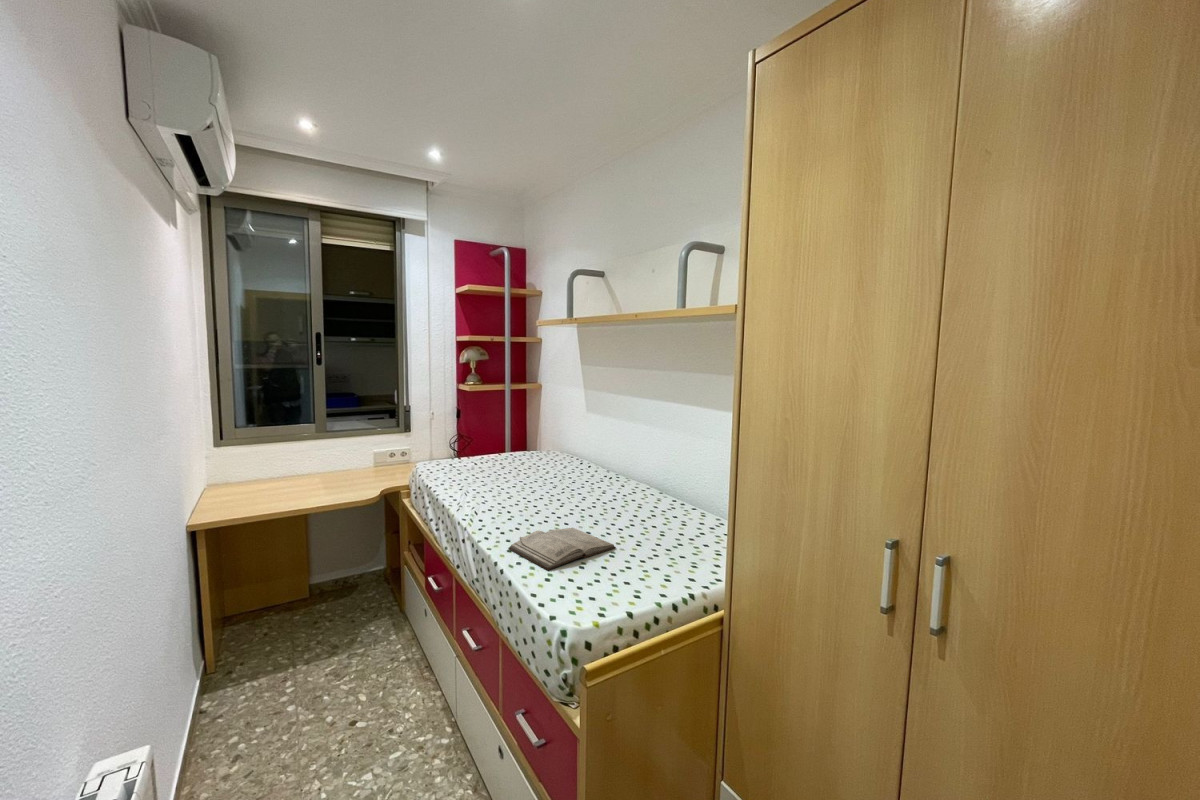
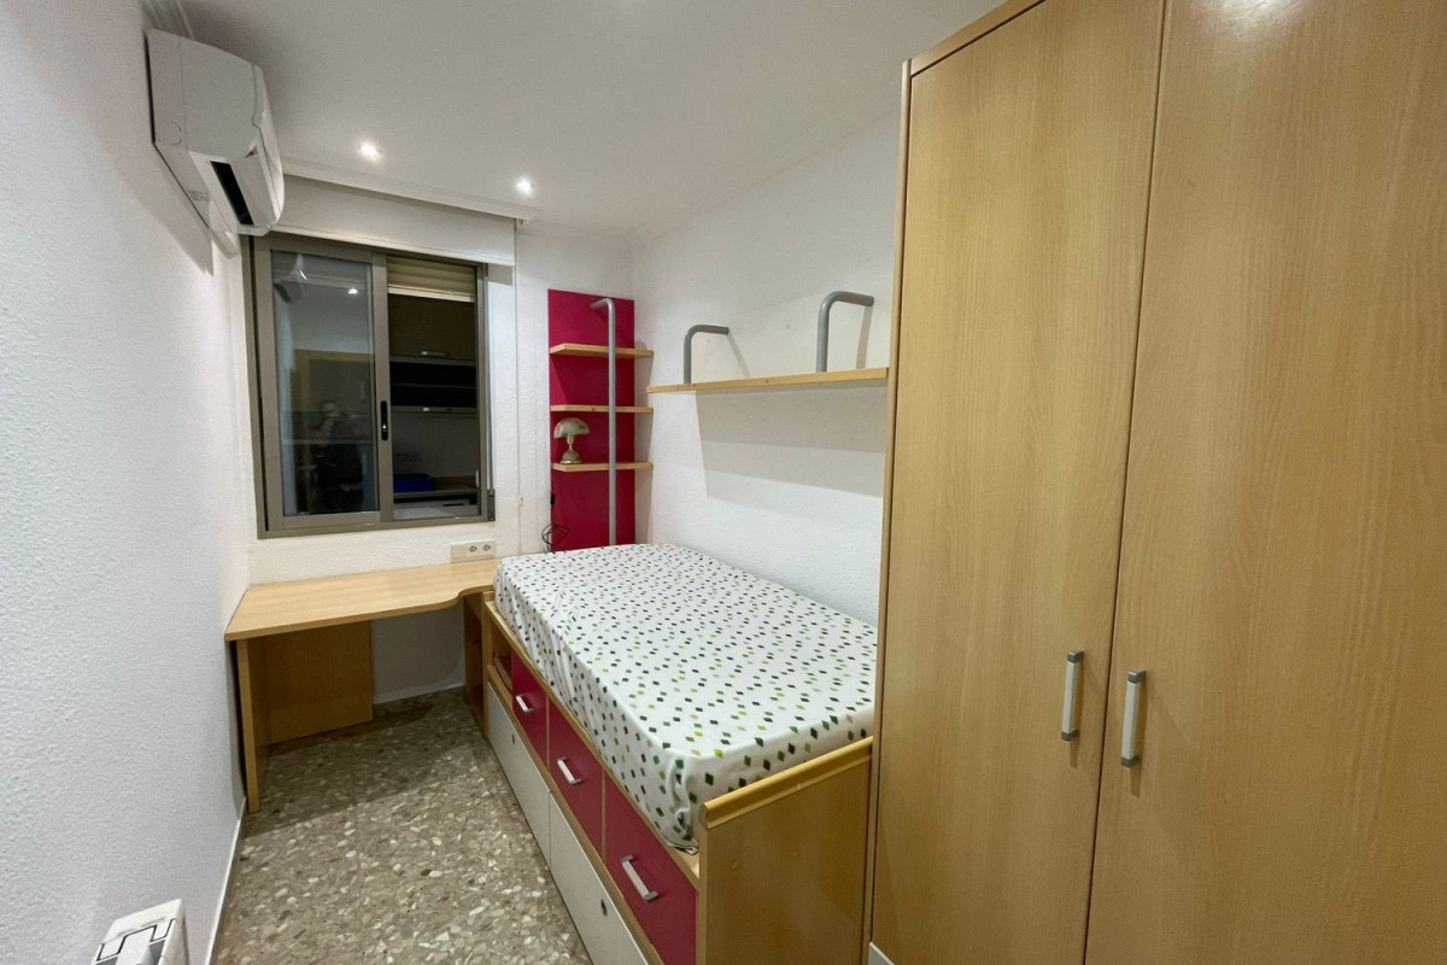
- diary [507,527,617,571]
